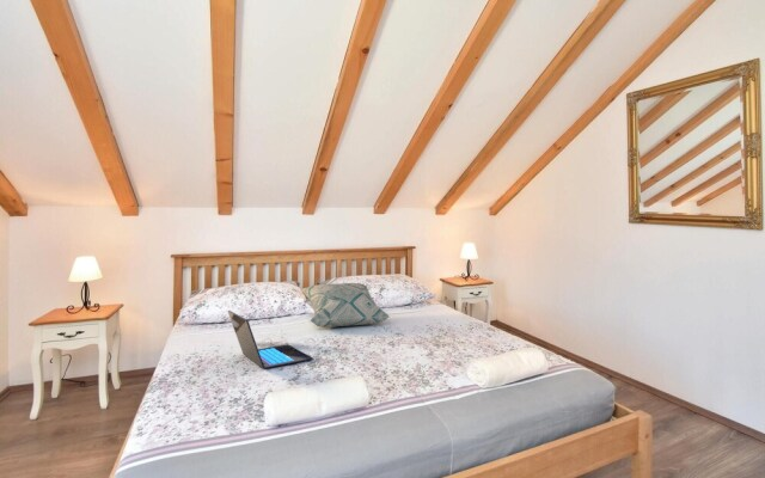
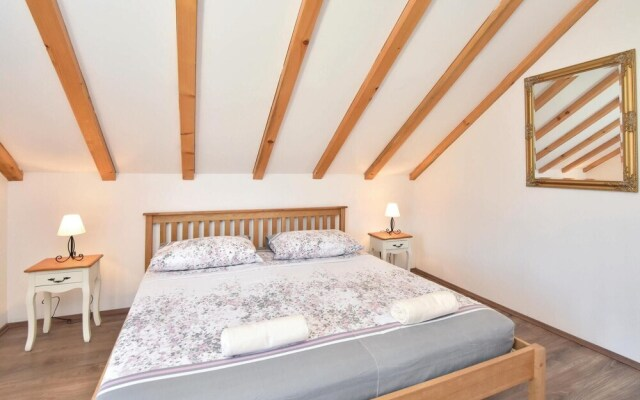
- decorative pillow [300,282,390,329]
- laptop [226,310,314,370]
